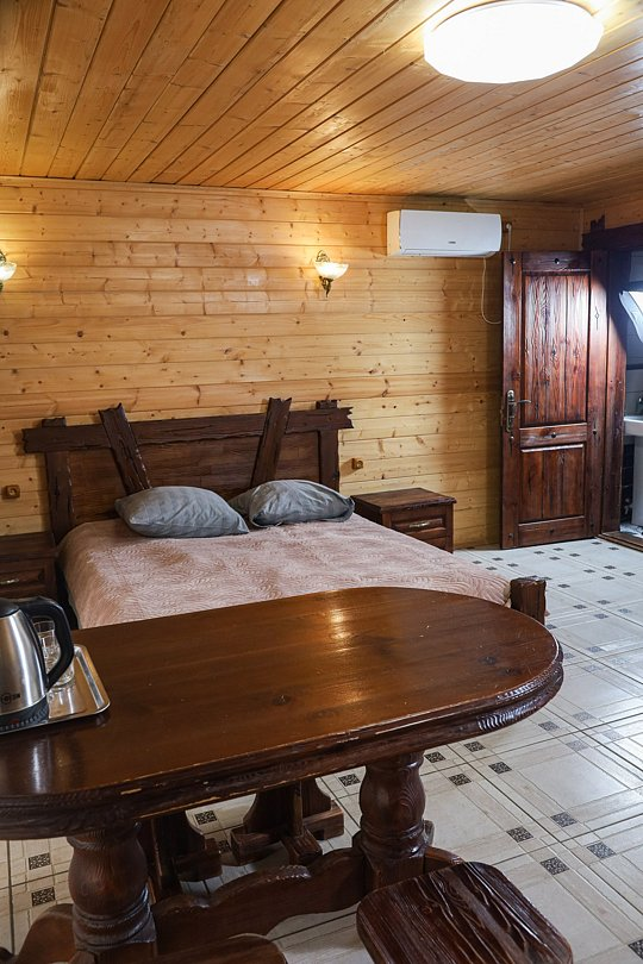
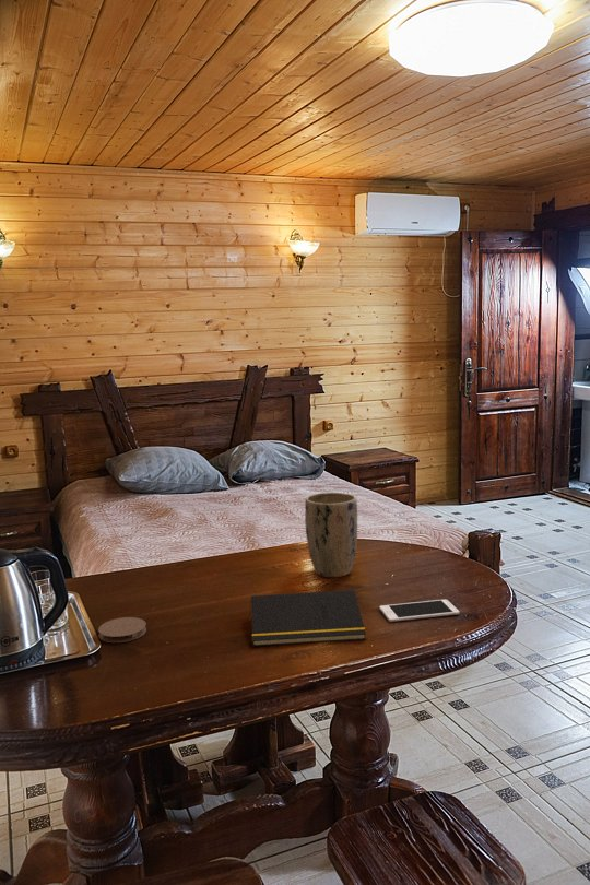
+ plant pot [304,492,358,578]
+ cell phone [379,599,460,623]
+ notepad [248,589,367,648]
+ coaster [97,616,148,644]
